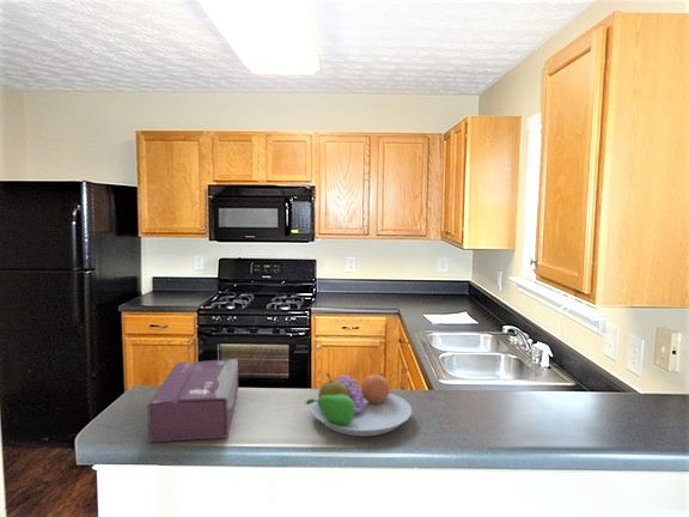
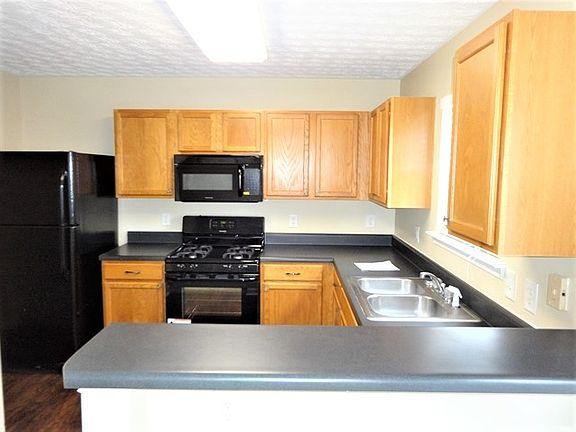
- fruit bowl [305,372,413,437]
- tissue box [147,358,239,443]
